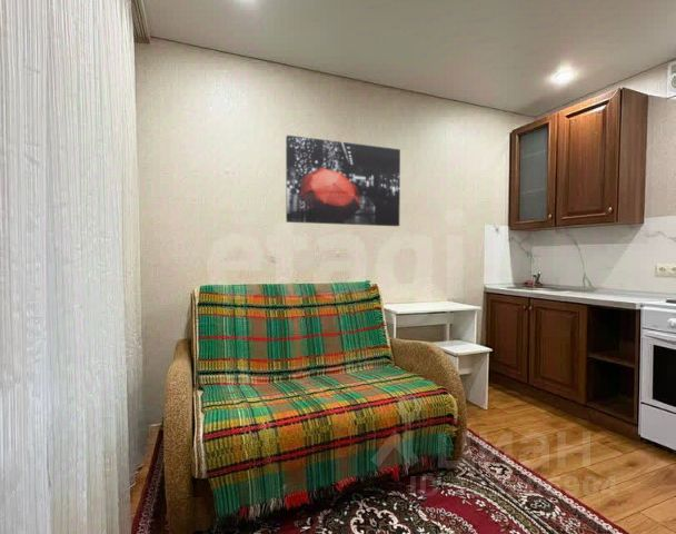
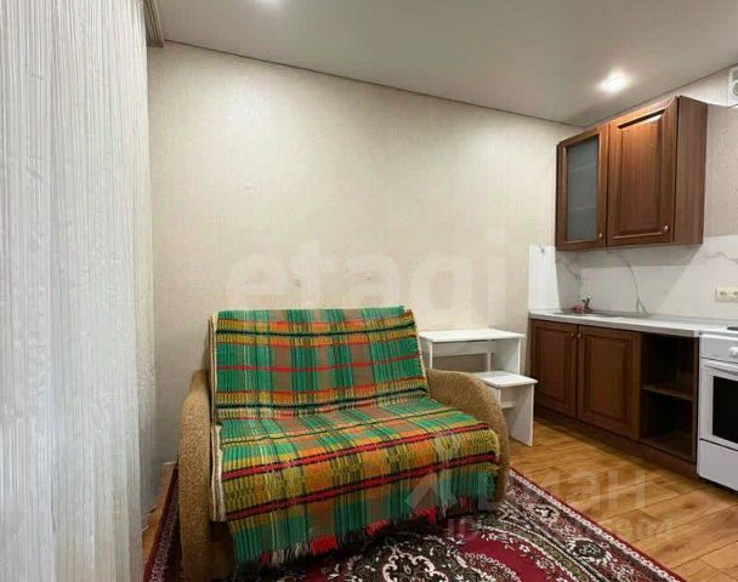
- wall art [285,135,401,227]
